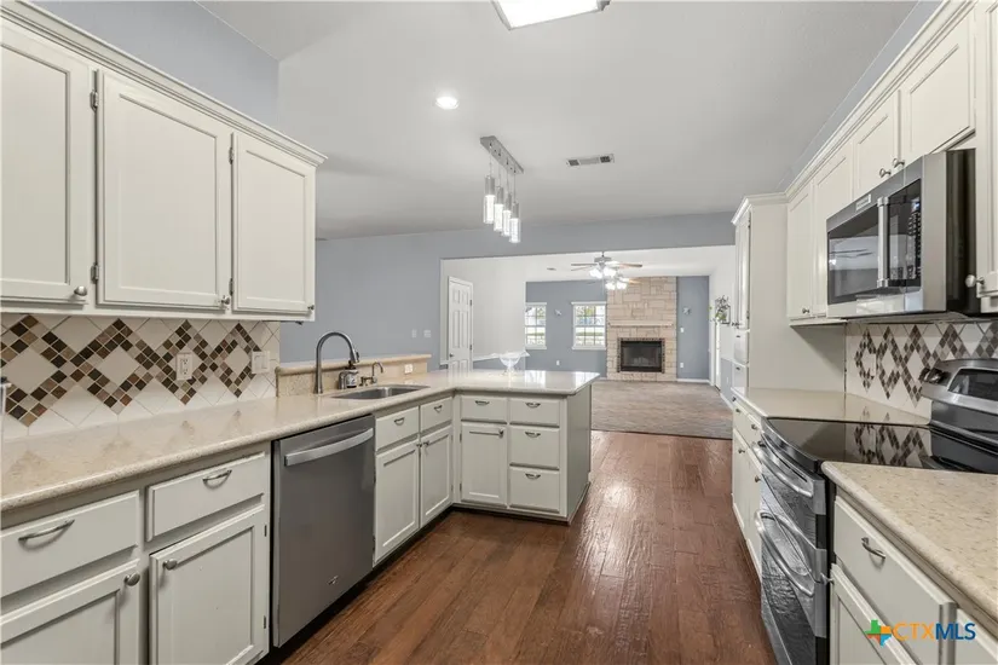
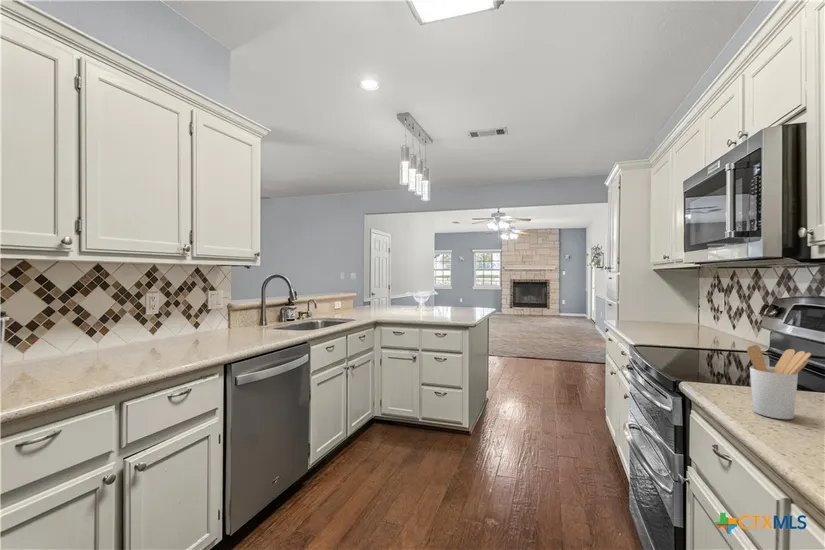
+ utensil holder [746,344,812,420]
